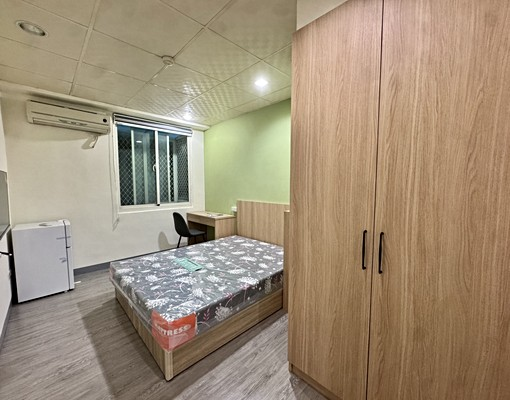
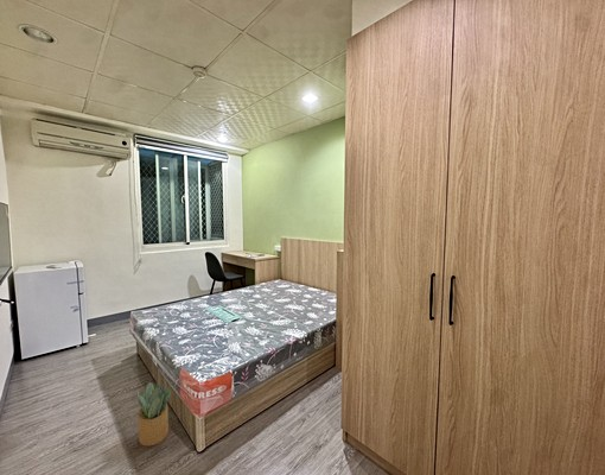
+ potted plant [135,381,172,448]
